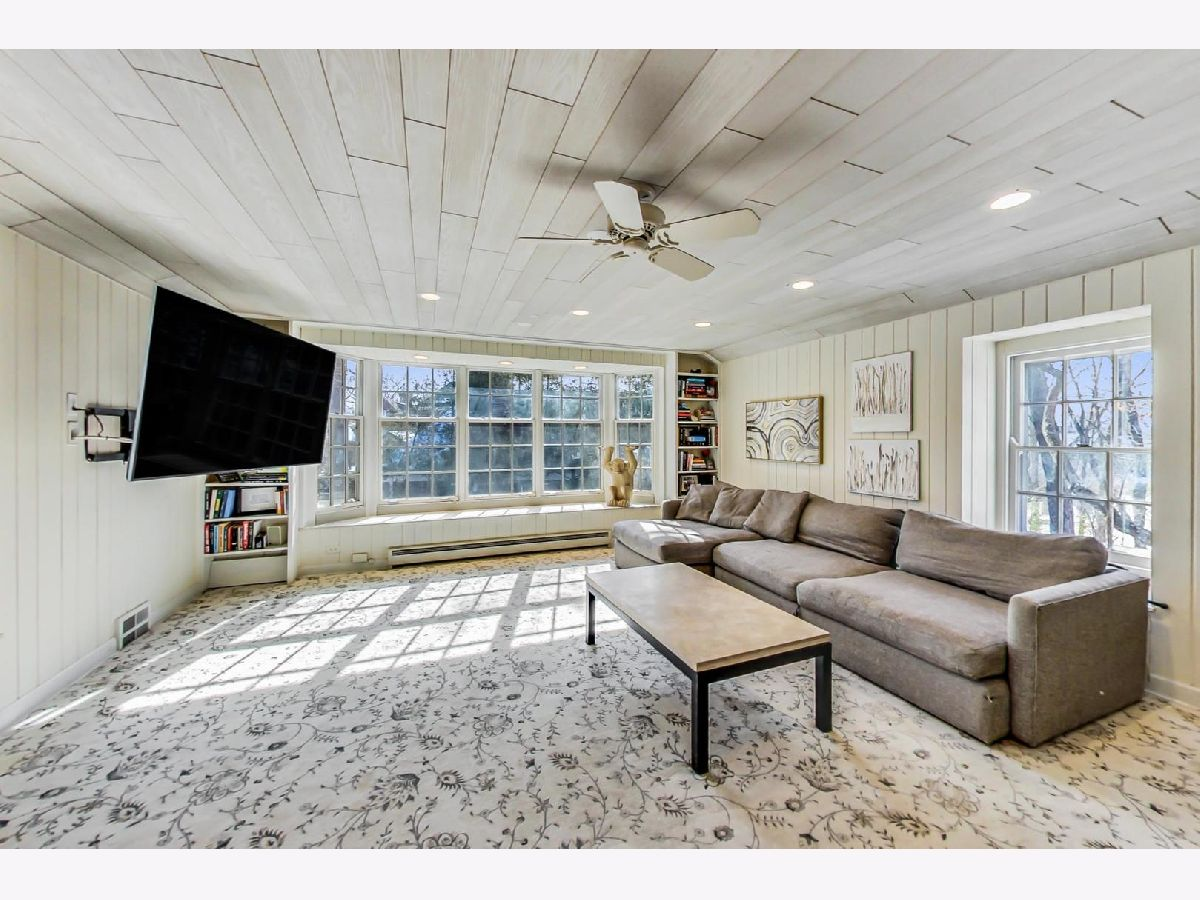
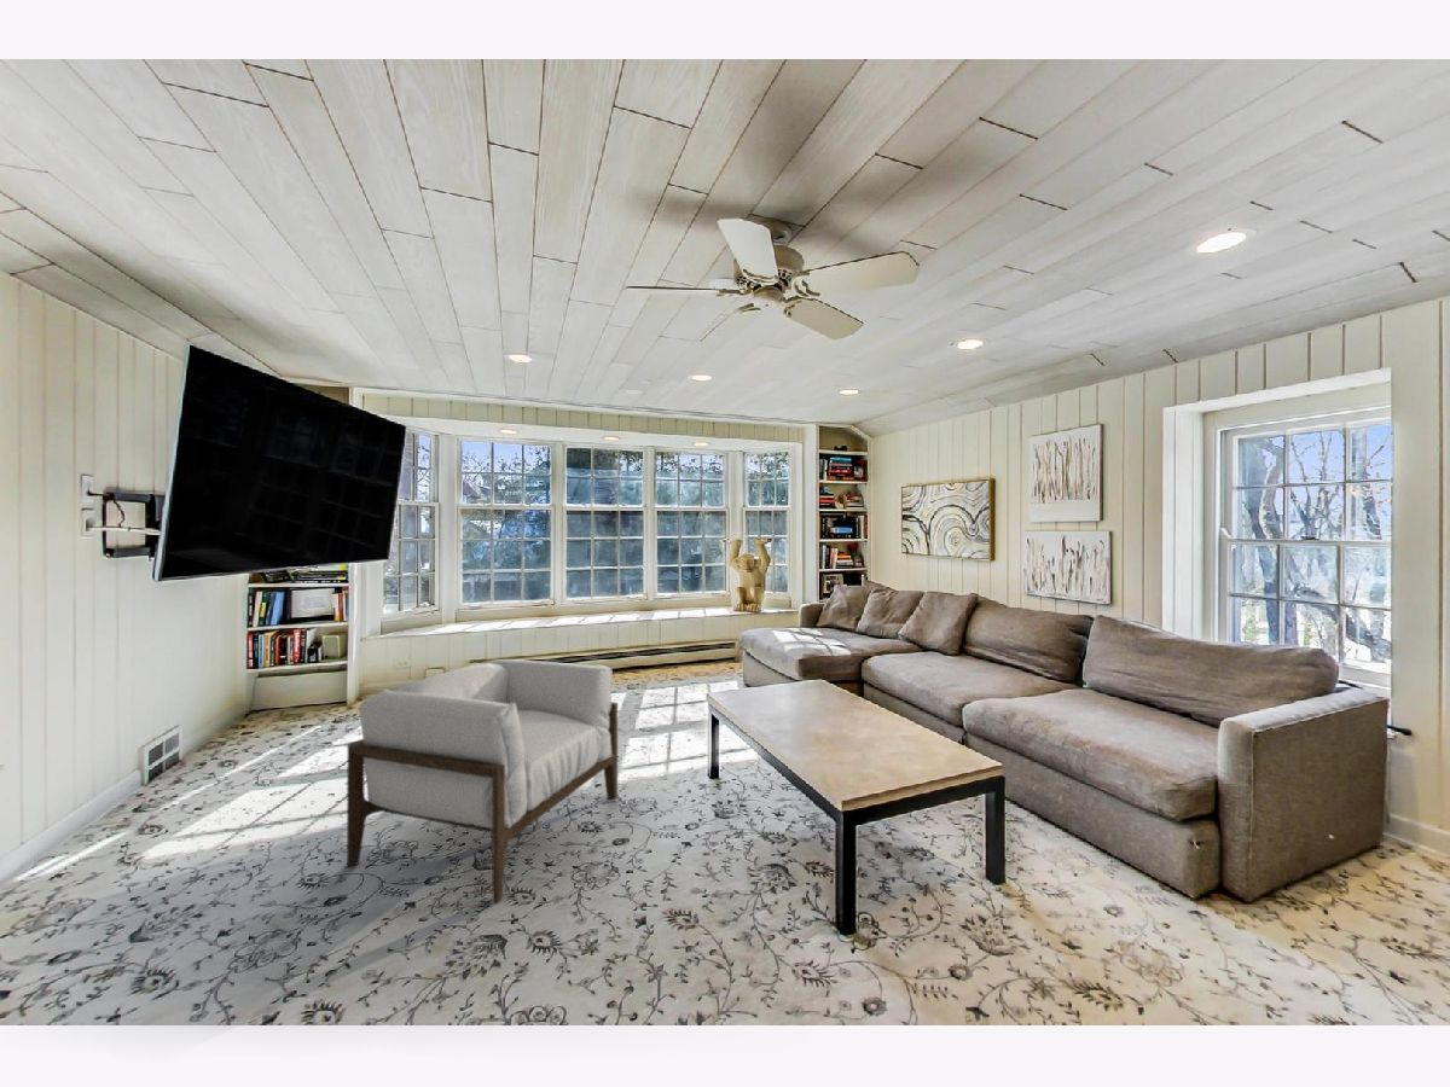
+ armchair [346,658,619,903]
